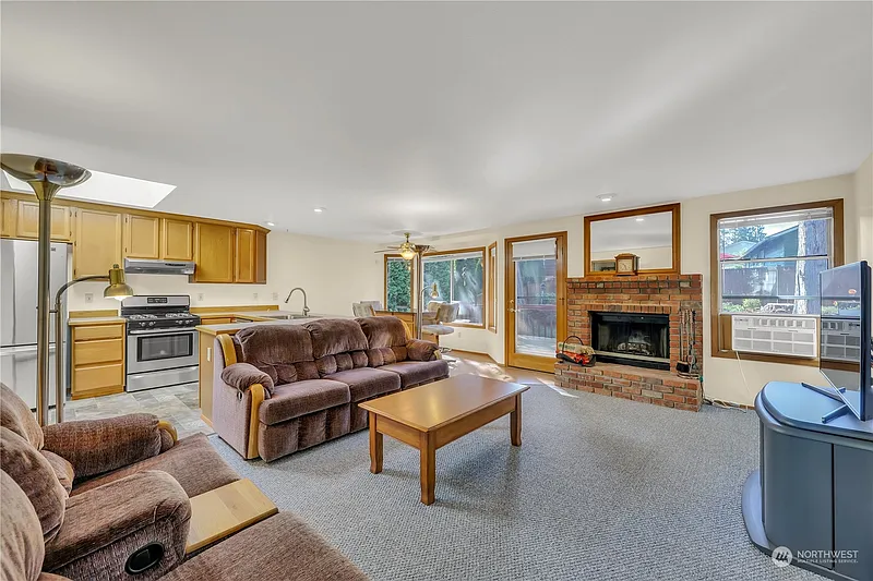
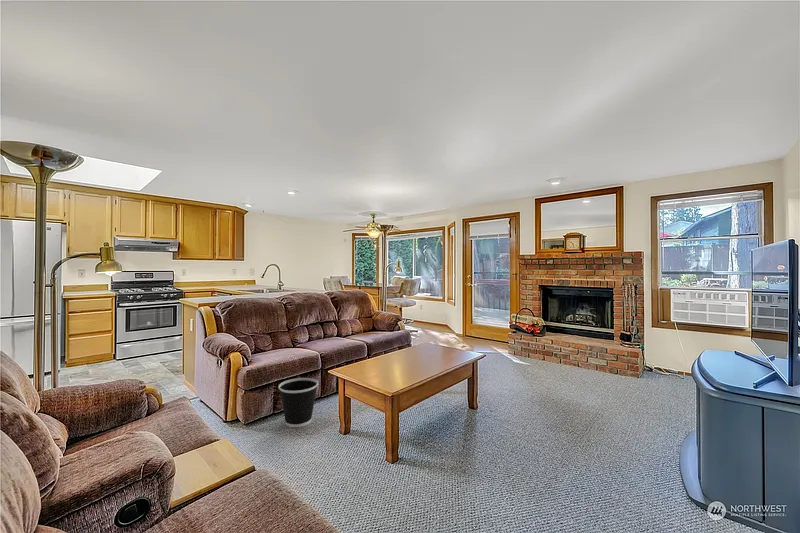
+ wastebasket [278,377,319,428]
